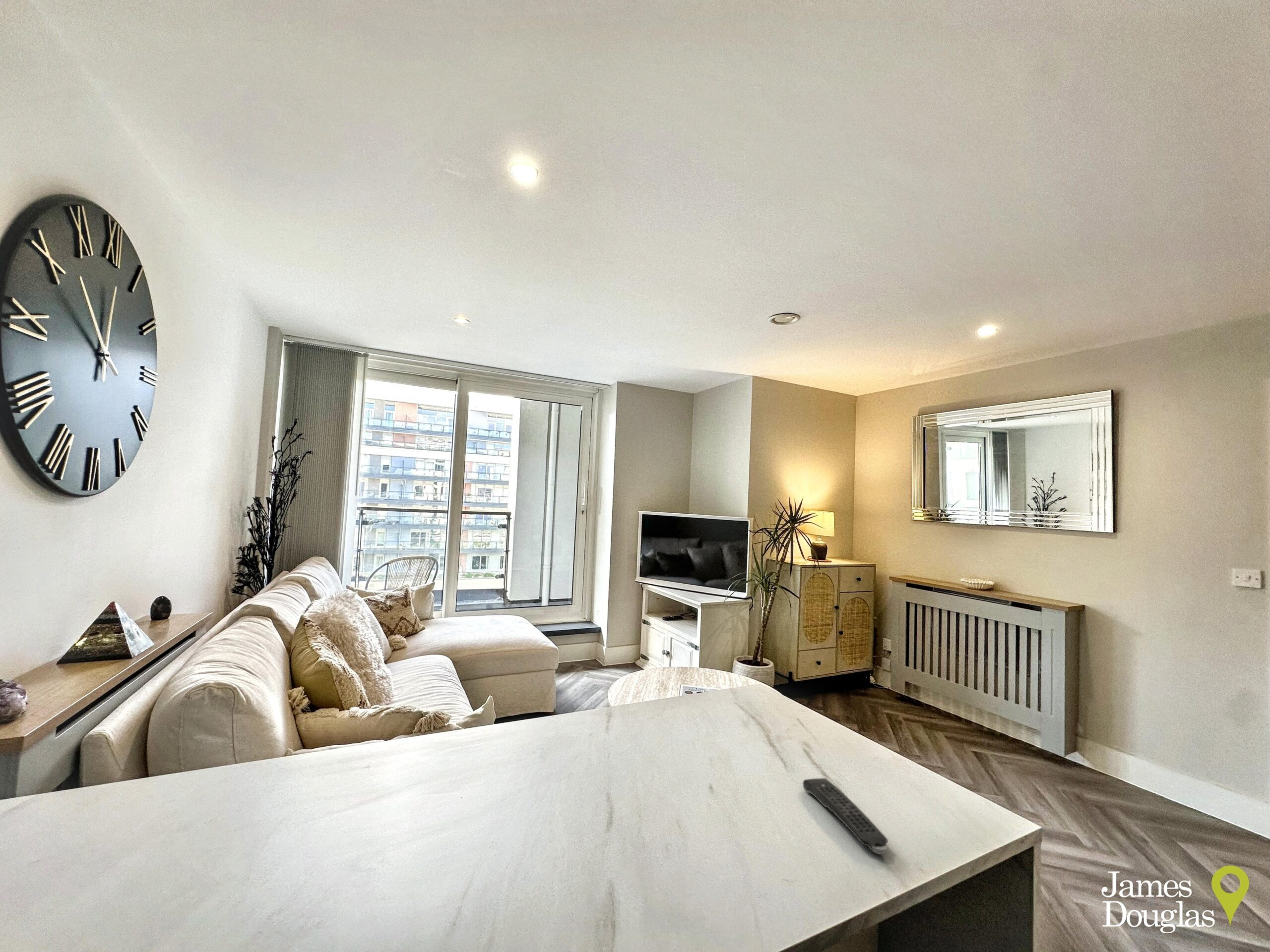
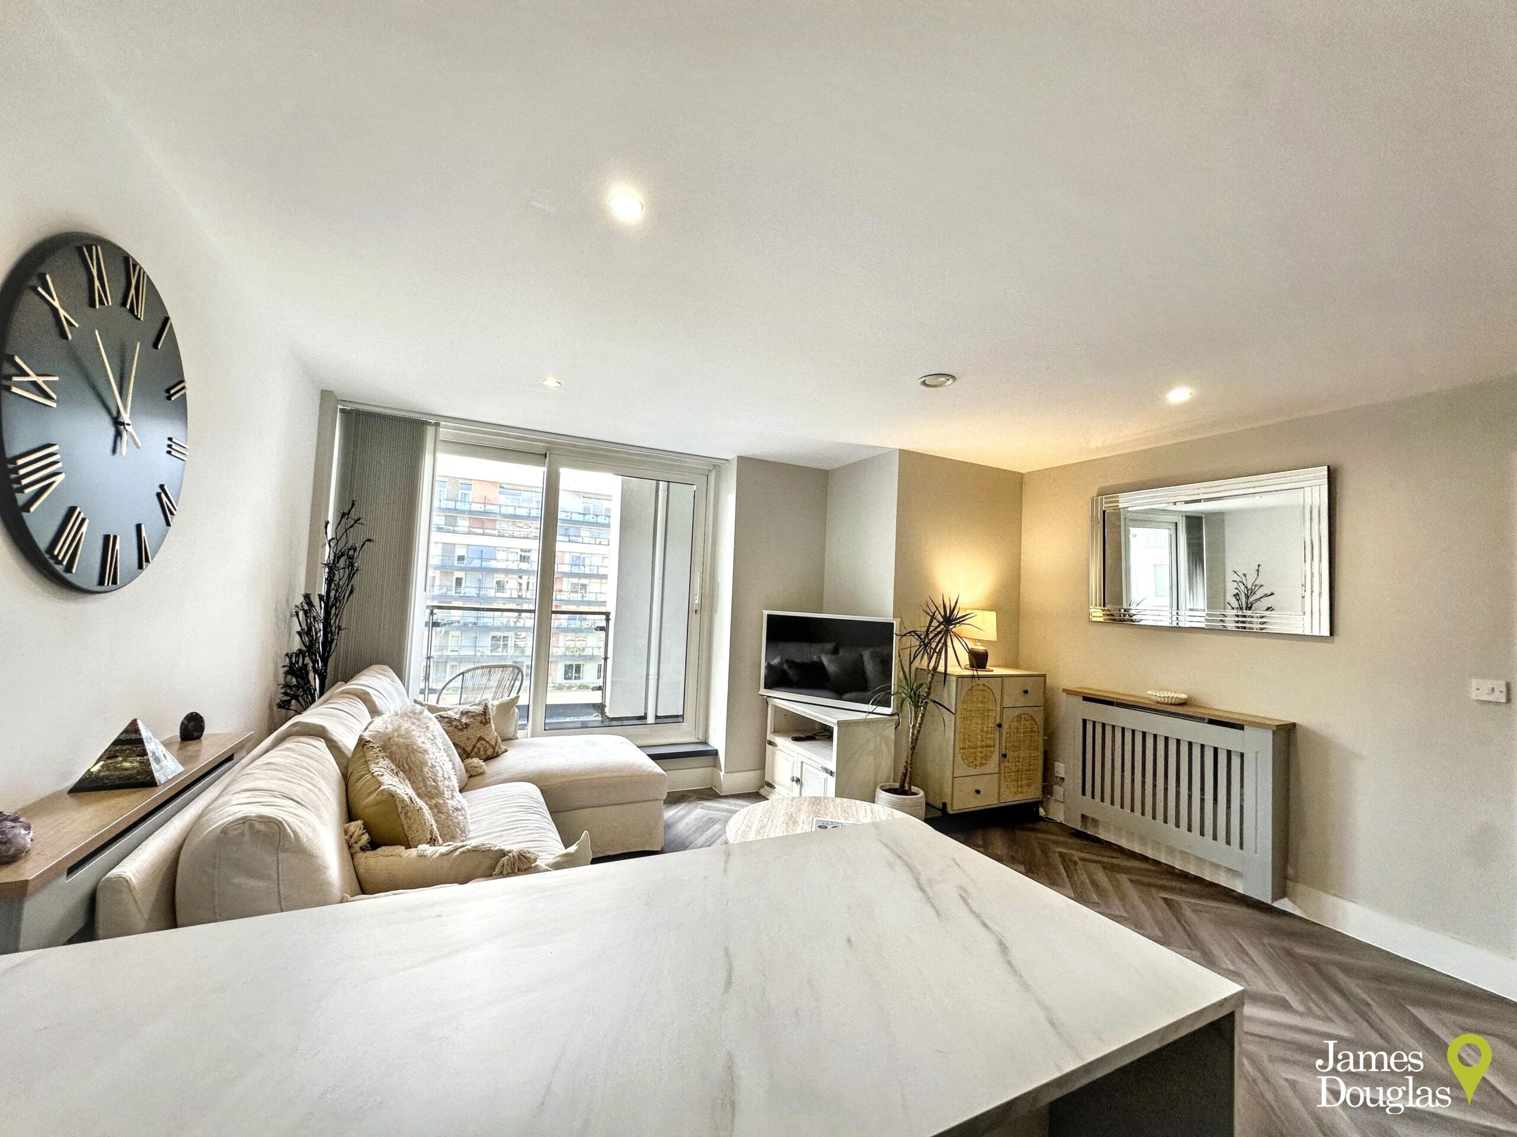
- remote control [802,777,889,855]
